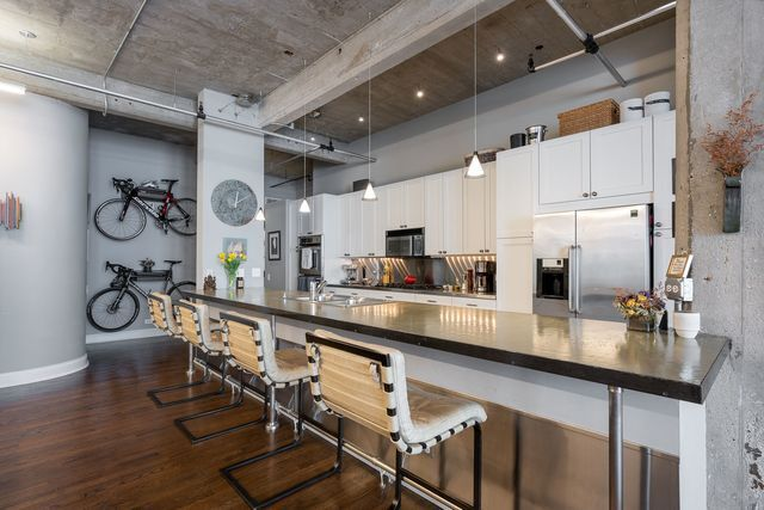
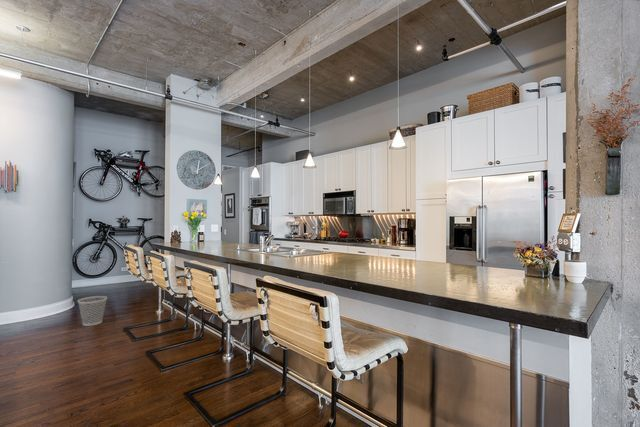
+ wastebasket [76,295,108,327]
